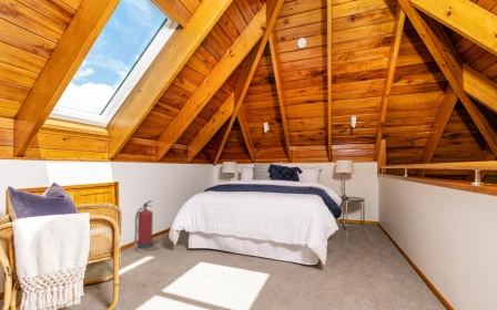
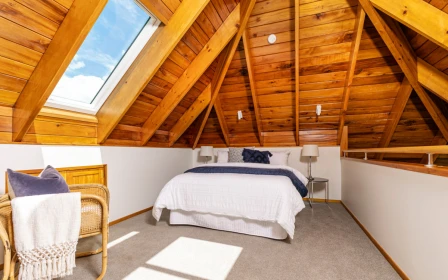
- fire extinguisher [133,199,154,249]
